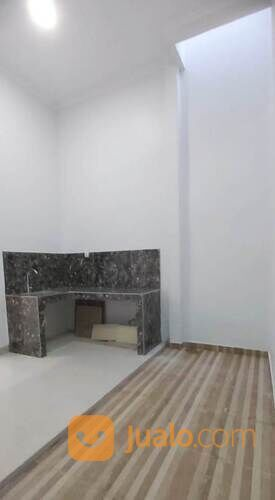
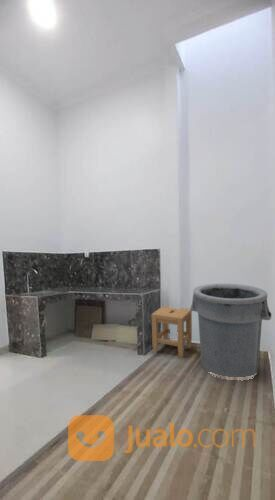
+ stool [151,305,193,359]
+ trash can [189,283,273,378]
